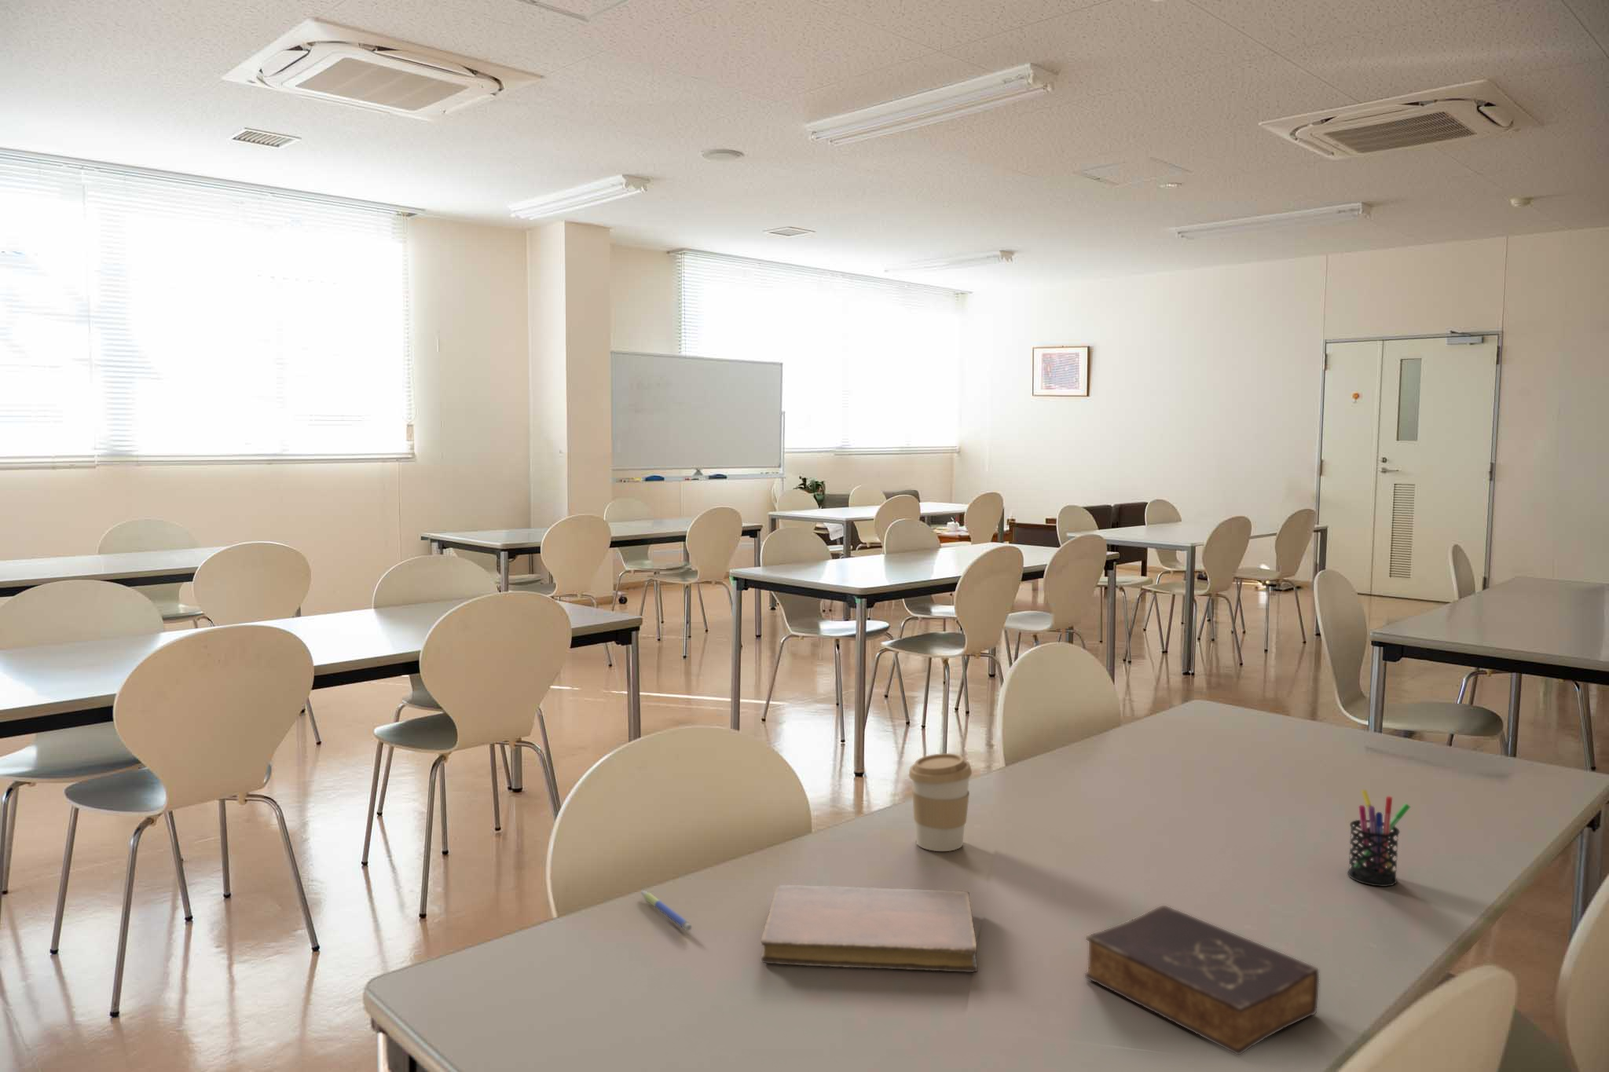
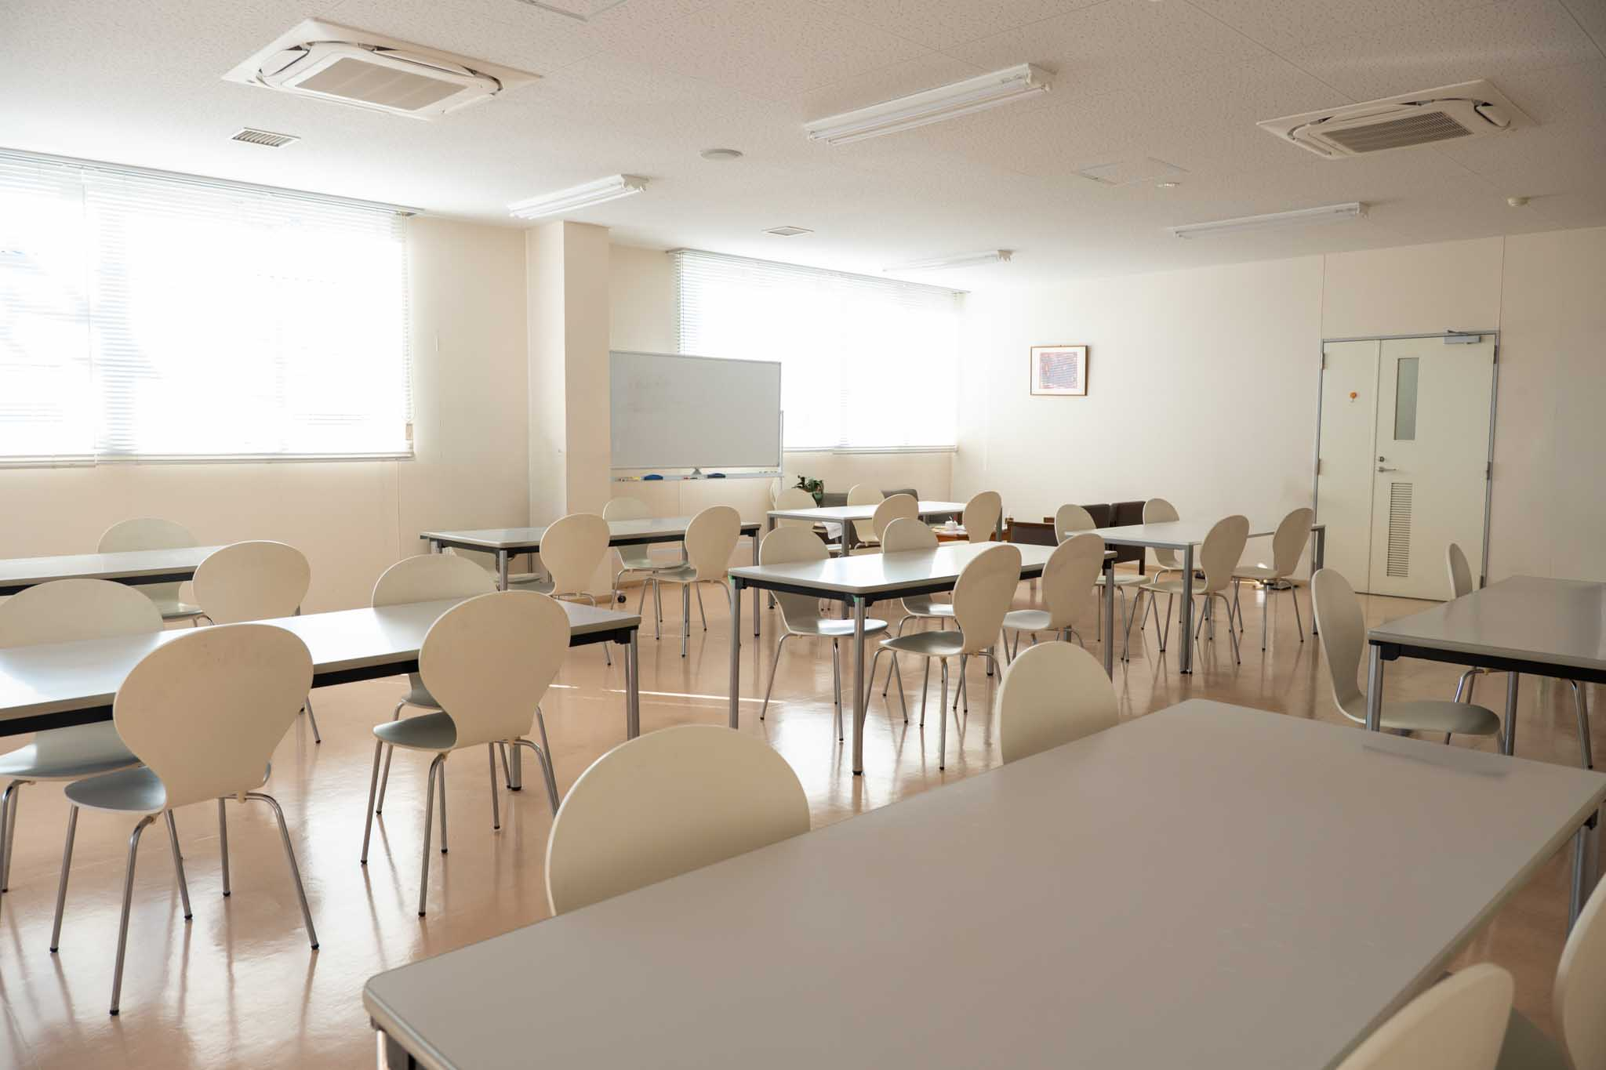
- coffee cup [908,753,973,852]
- pen [640,890,693,932]
- notebook [760,884,979,973]
- book [1084,904,1319,1056]
- pen holder [1347,790,1412,888]
